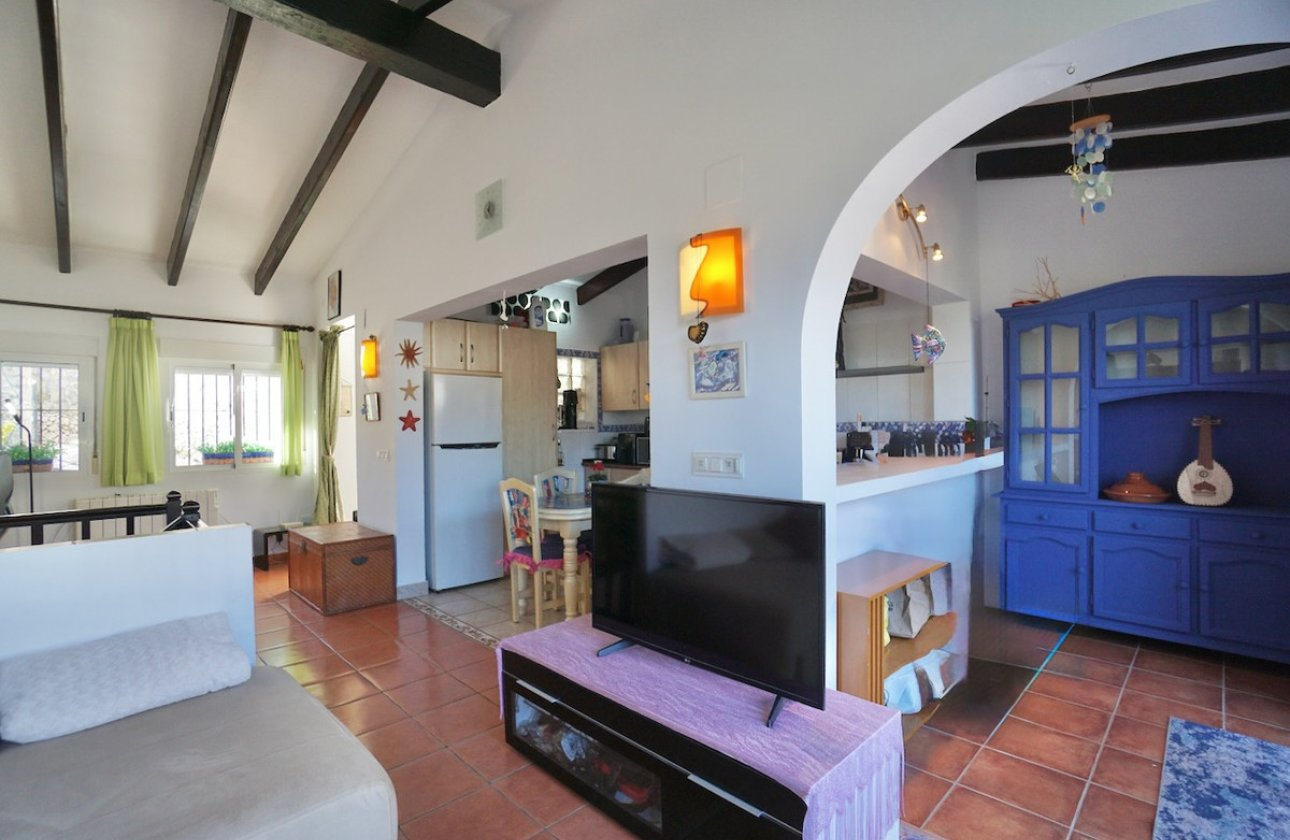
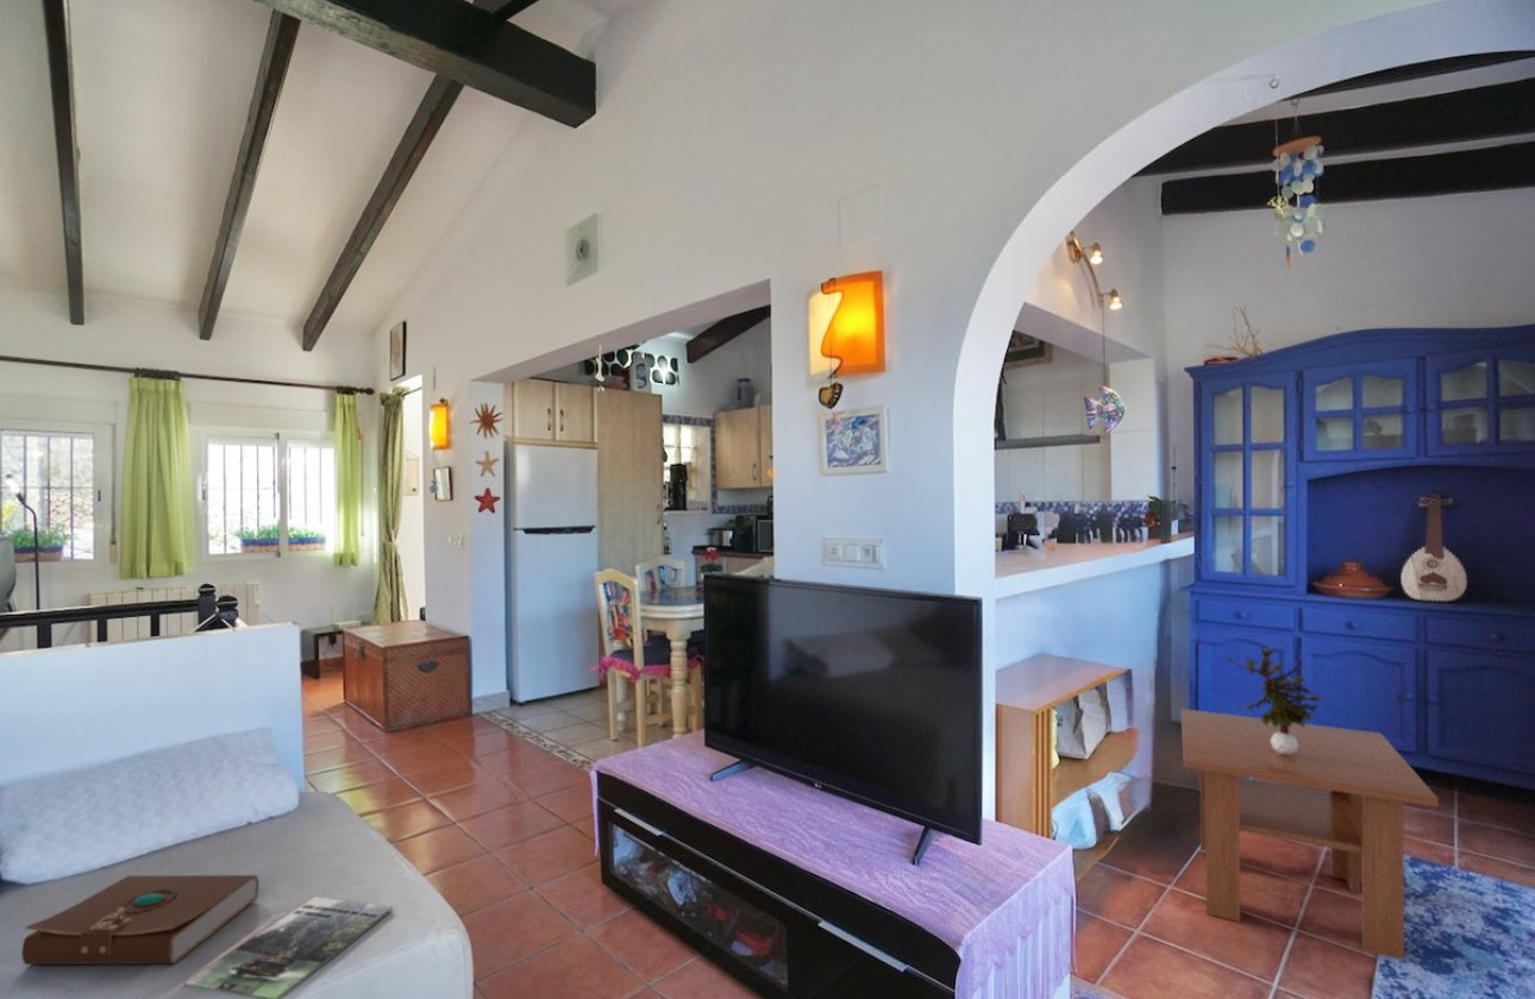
+ book [20,874,261,966]
+ coffee table [1180,708,1440,961]
+ magazine [183,896,394,999]
+ potted plant [1224,643,1324,755]
